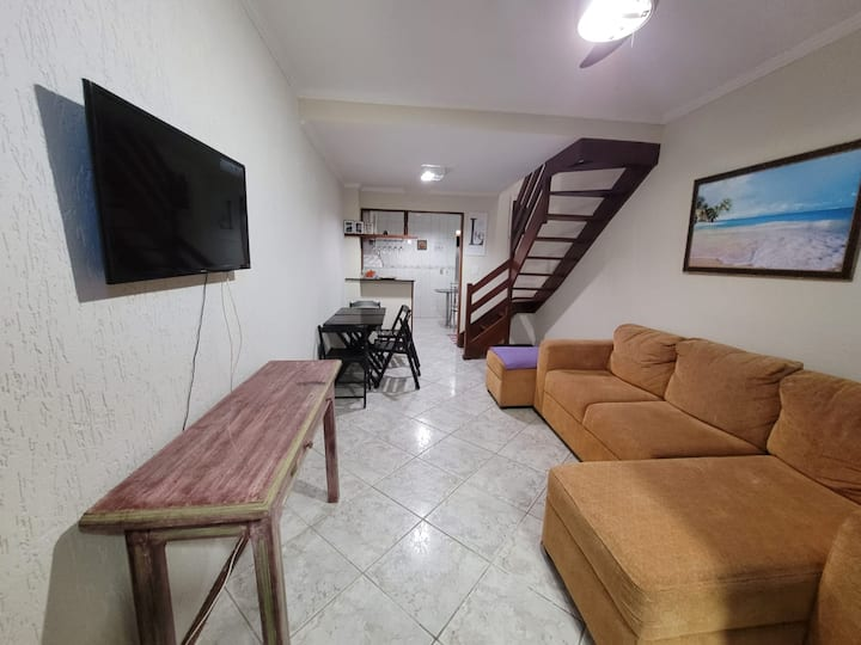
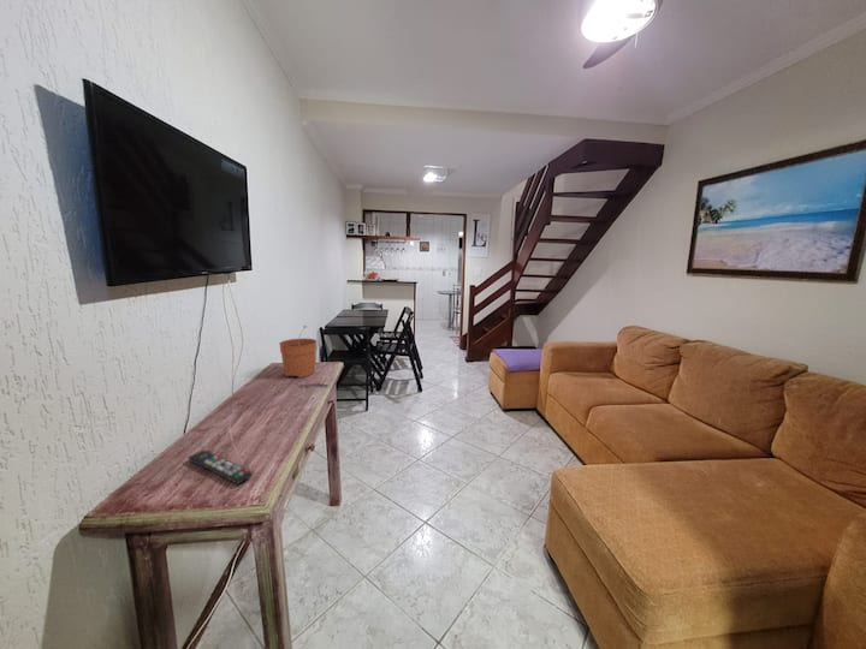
+ plant pot [278,324,318,379]
+ remote control [186,448,254,486]
